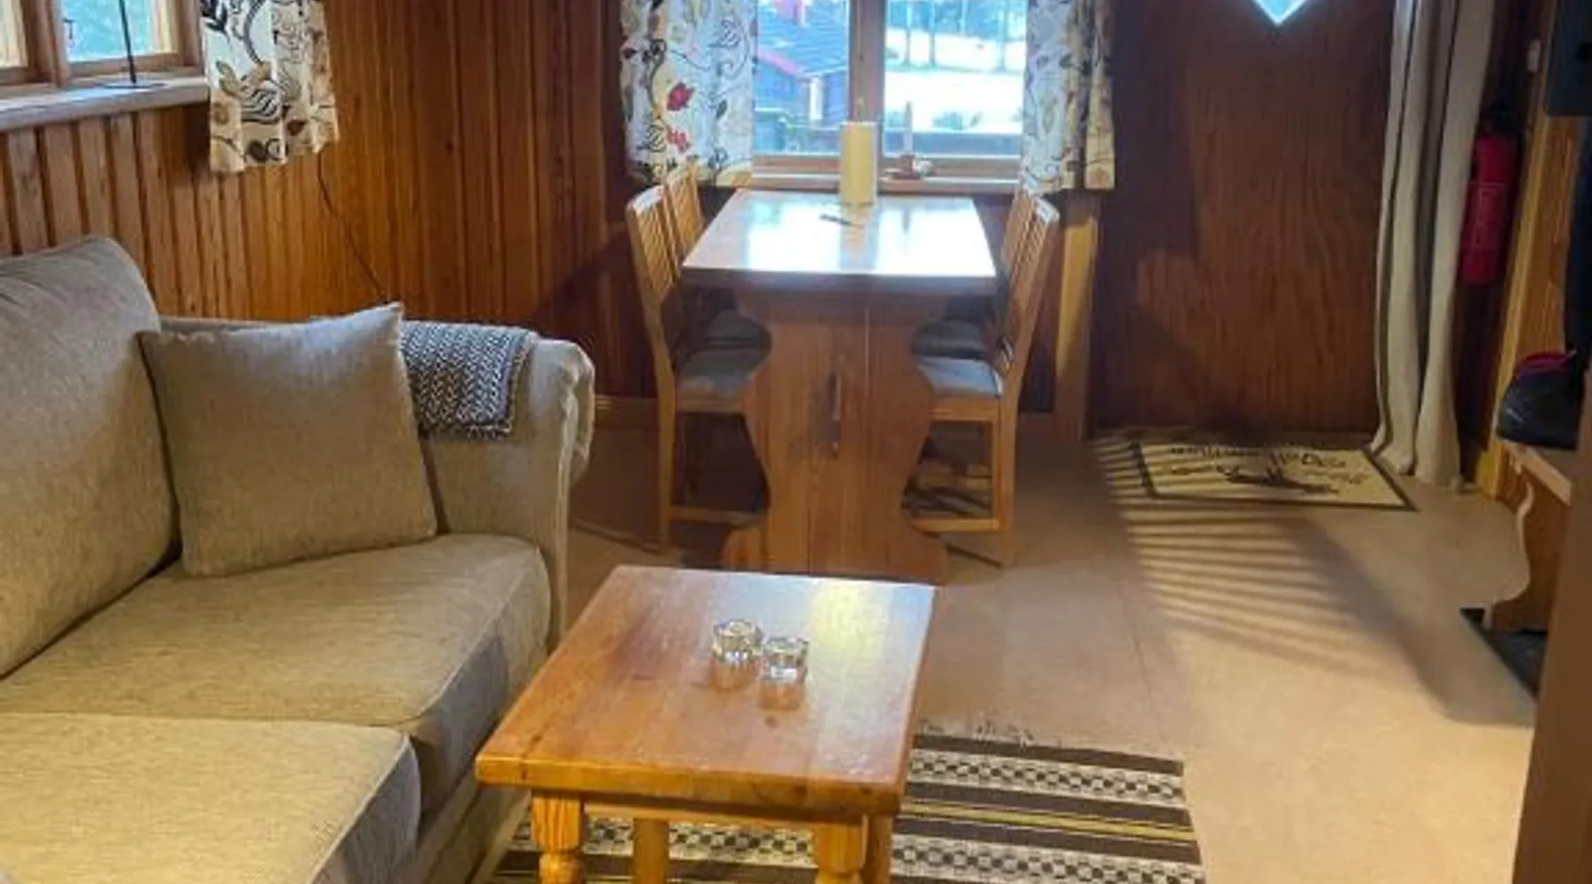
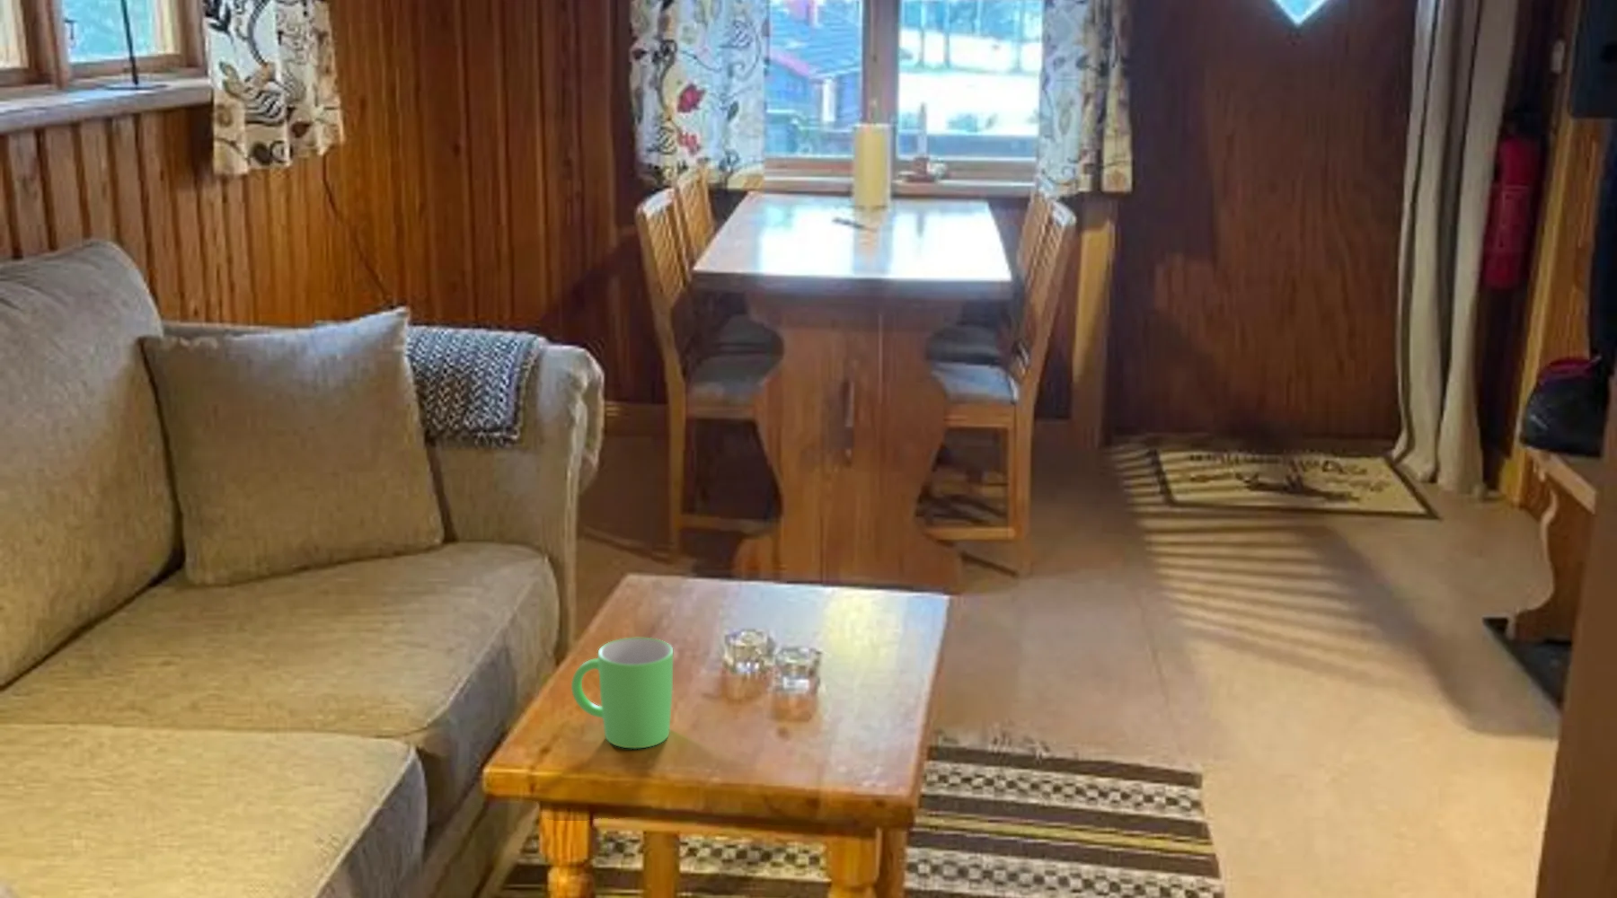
+ mug [571,637,674,749]
